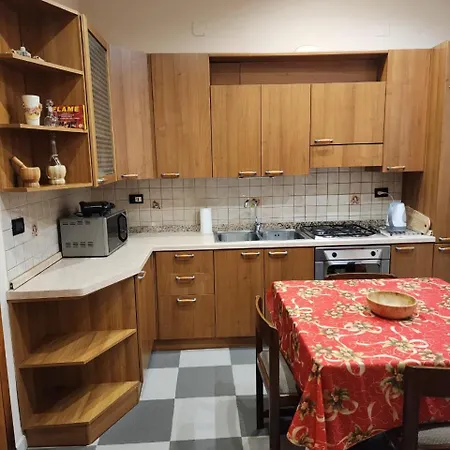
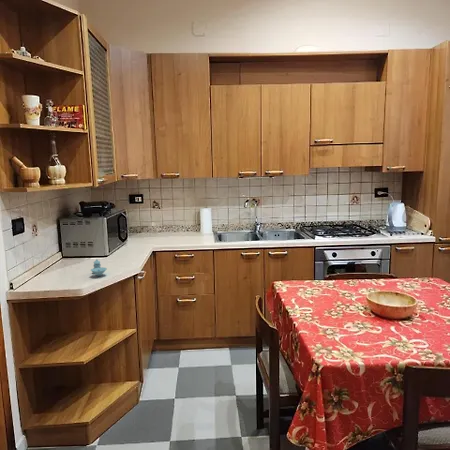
+ salt and pepper shaker set [90,259,108,277]
